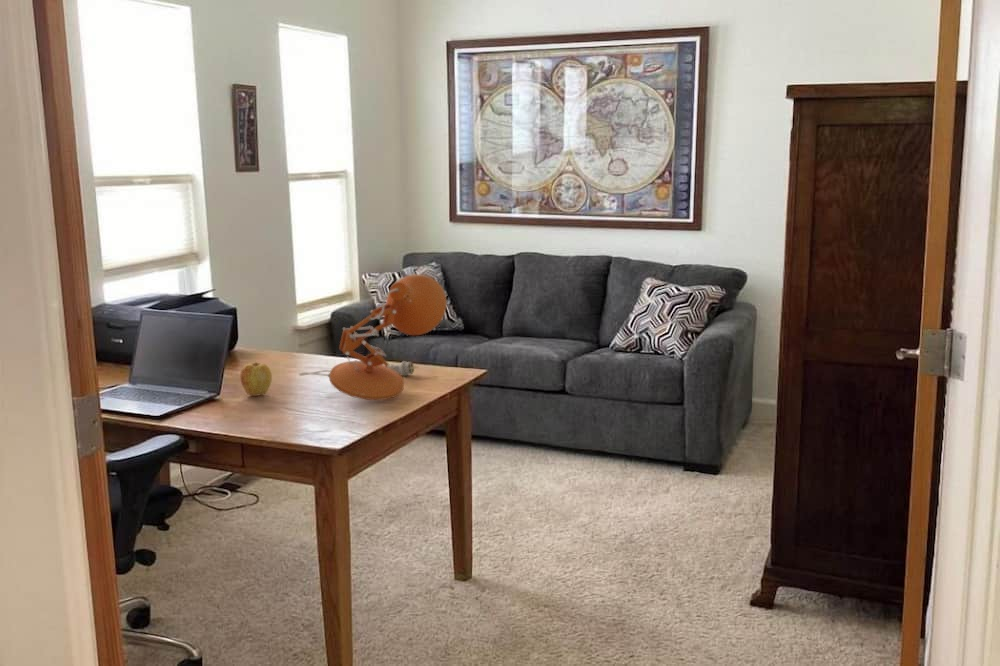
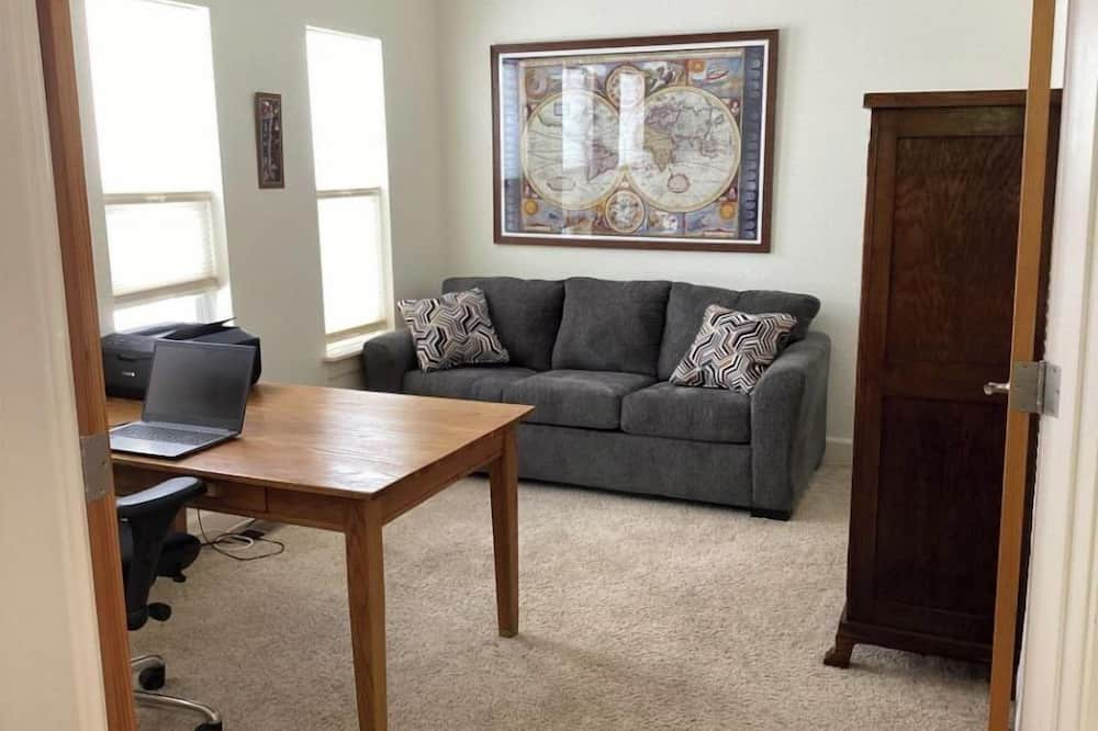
- desk lamp [298,274,447,401]
- apple [239,361,273,397]
